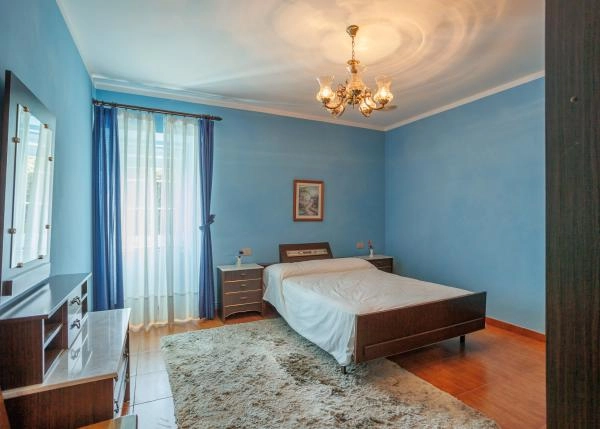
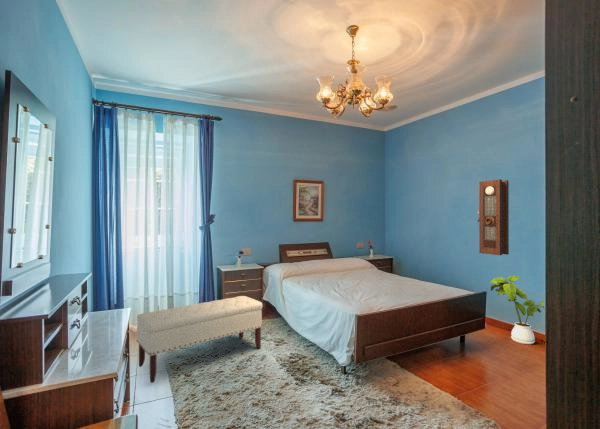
+ house plant [489,274,545,345]
+ bench [135,295,264,384]
+ pendulum clock [476,178,510,256]
